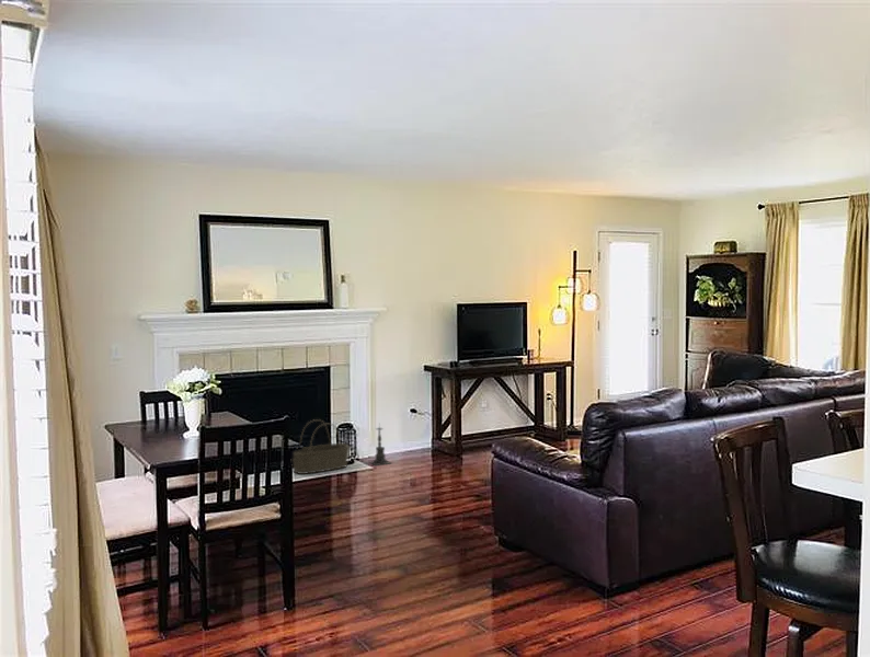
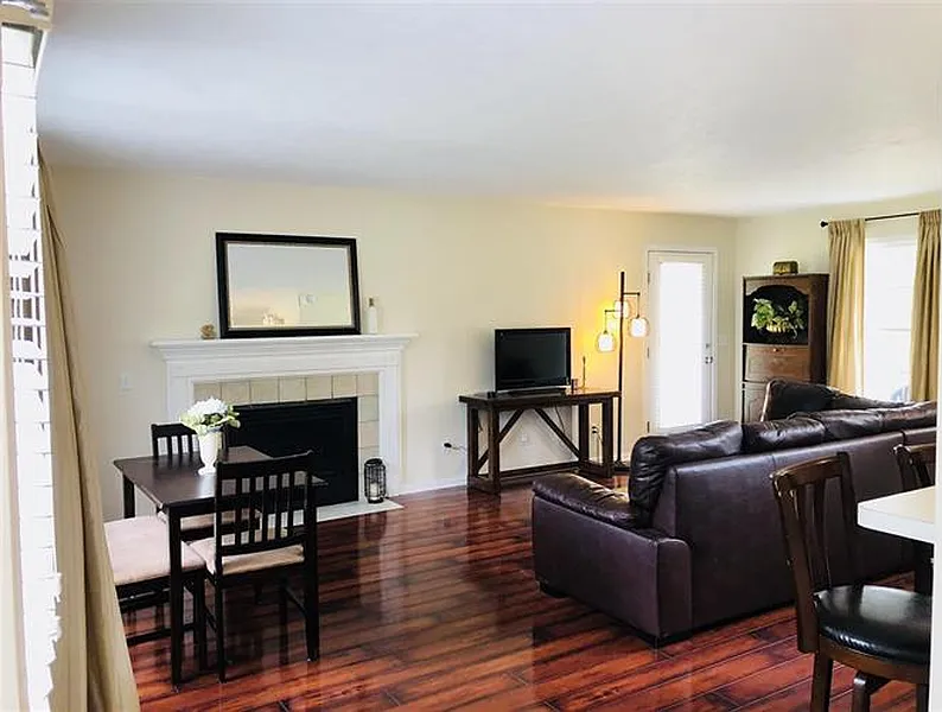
- candle holder [368,424,392,466]
- basket [291,418,351,475]
